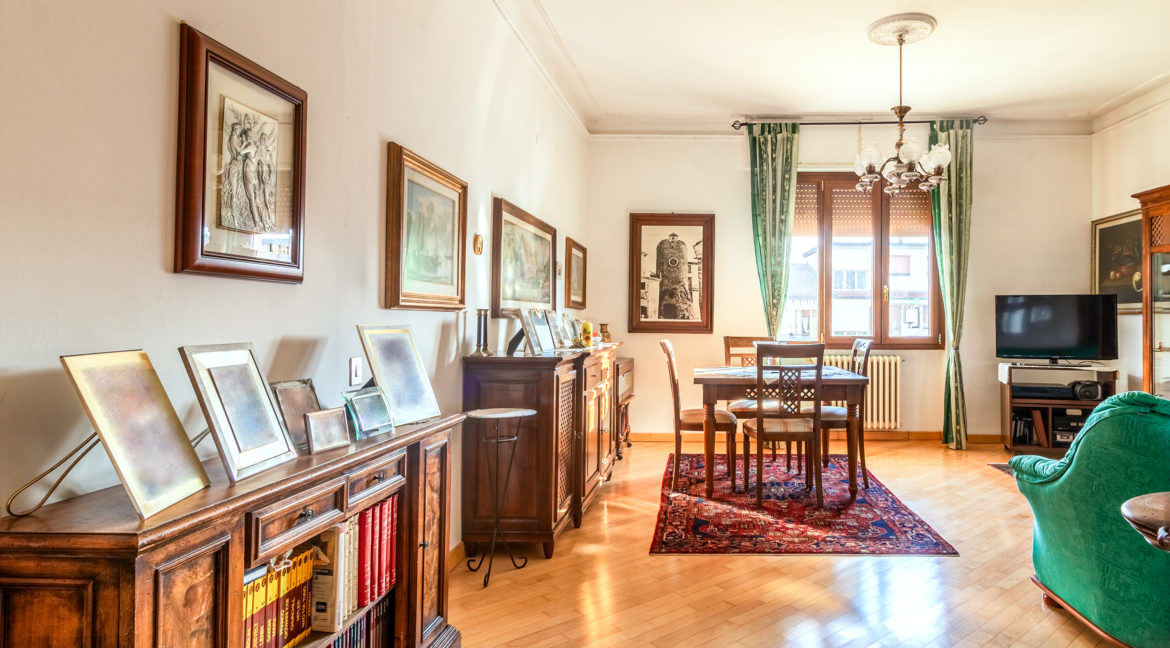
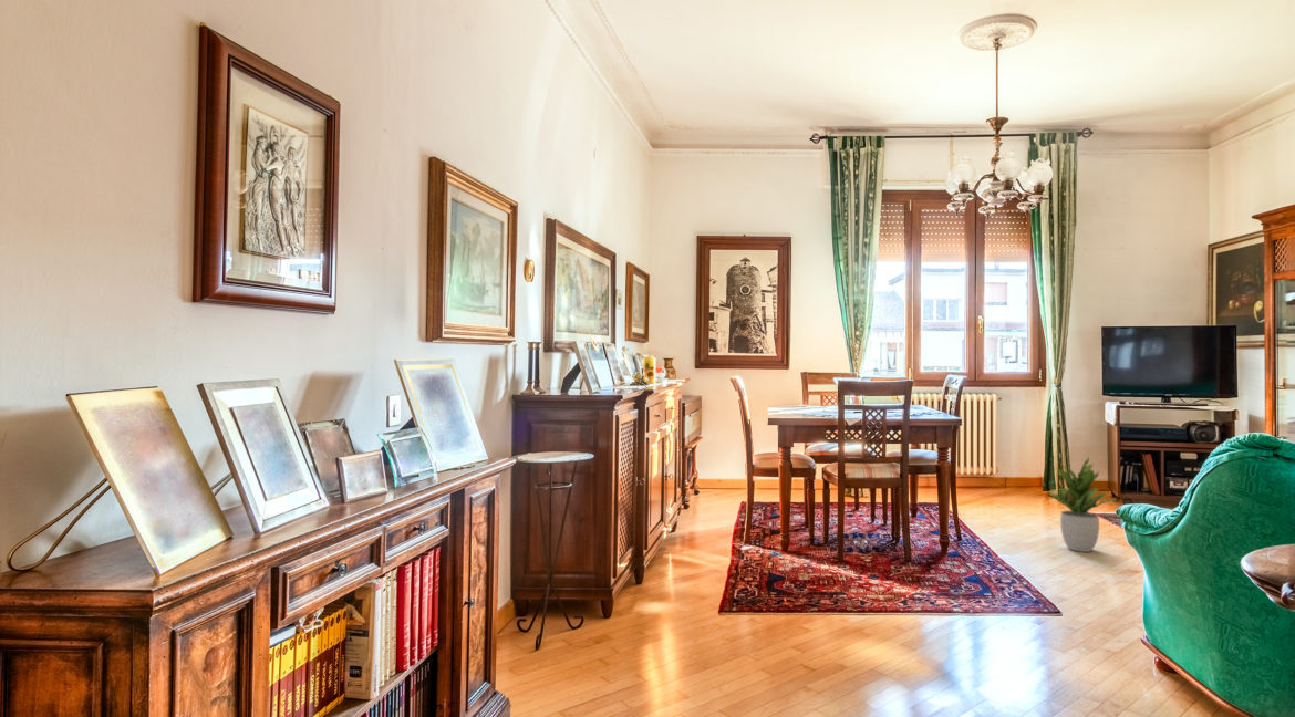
+ potted plant [1046,456,1116,553]
